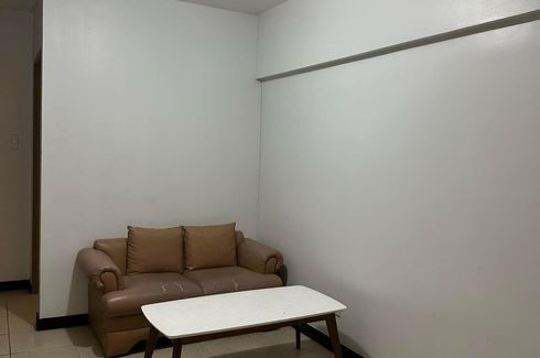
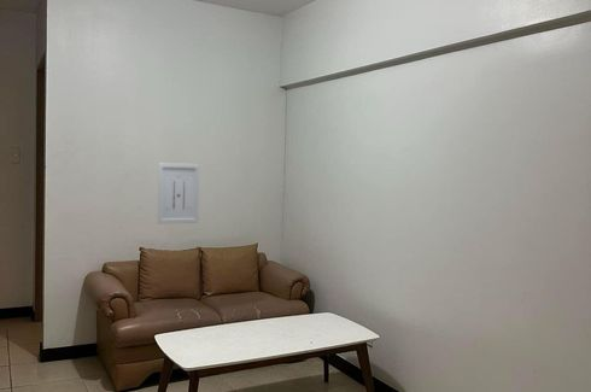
+ wall art [157,162,200,226]
